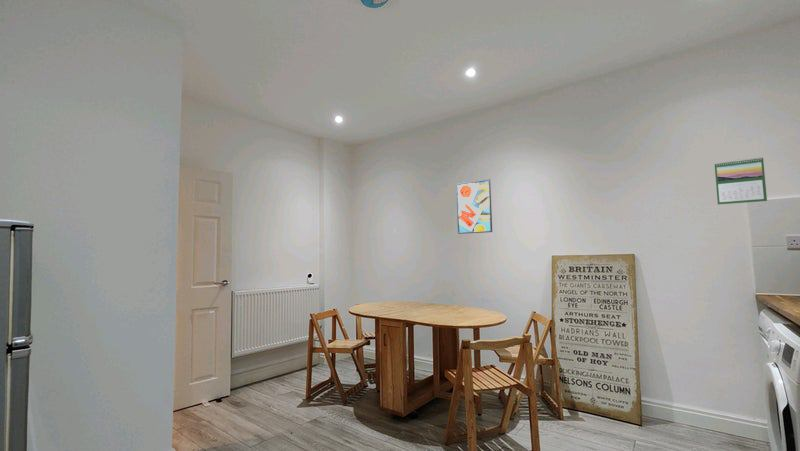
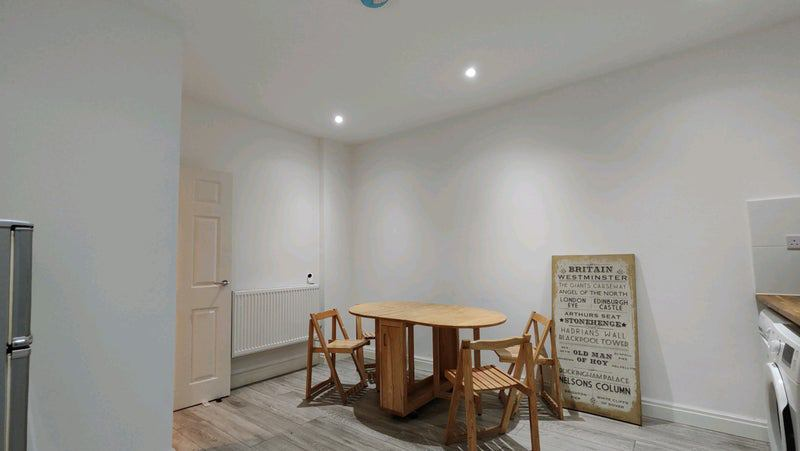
- calendar [713,156,768,205]
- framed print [455,178,493,235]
